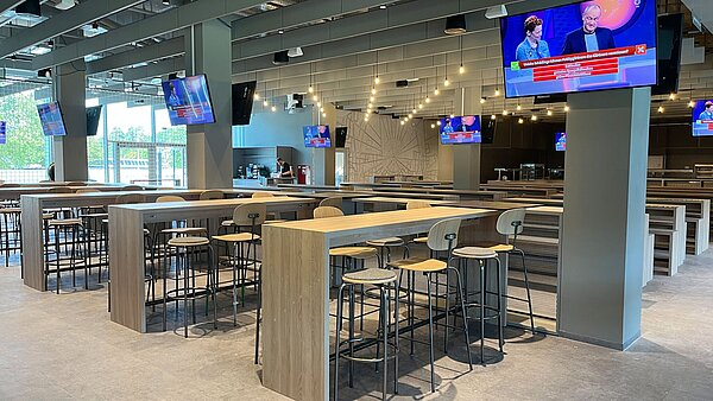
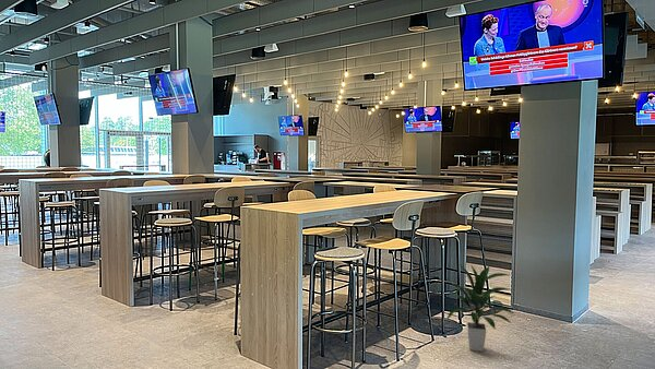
+ indoor plant [444,264,515,353]
